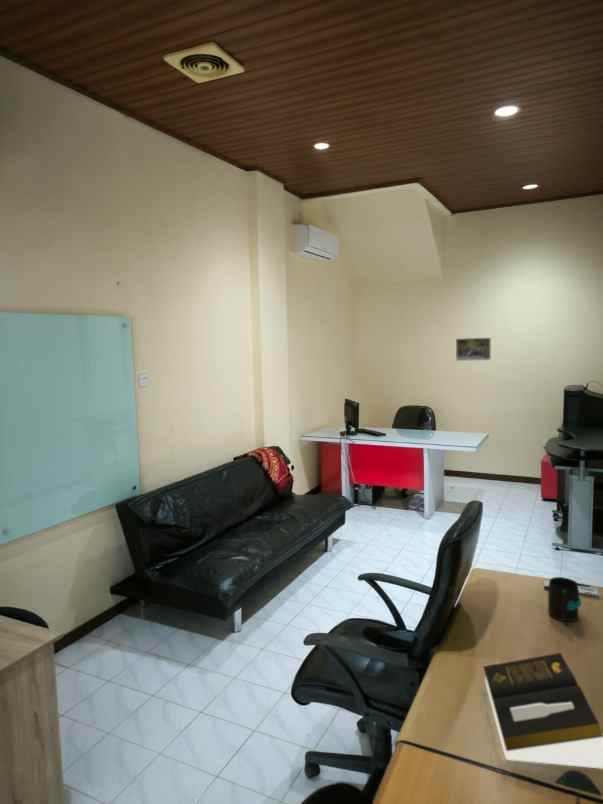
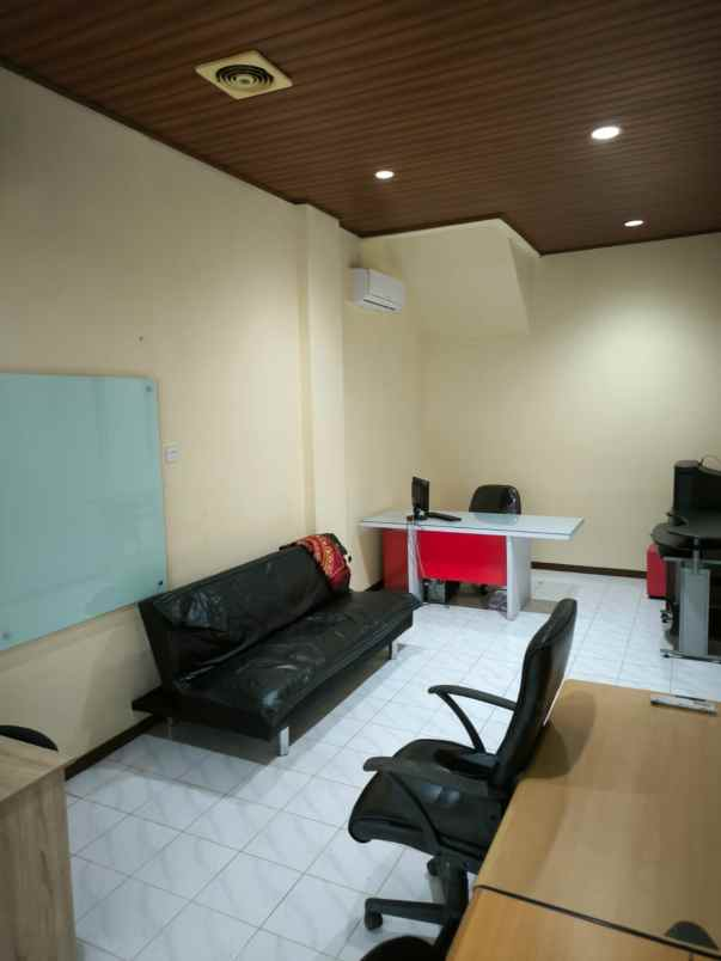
- book [482,652,603,770]
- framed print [455,337,492,362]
- mug [547,576,582,622]
